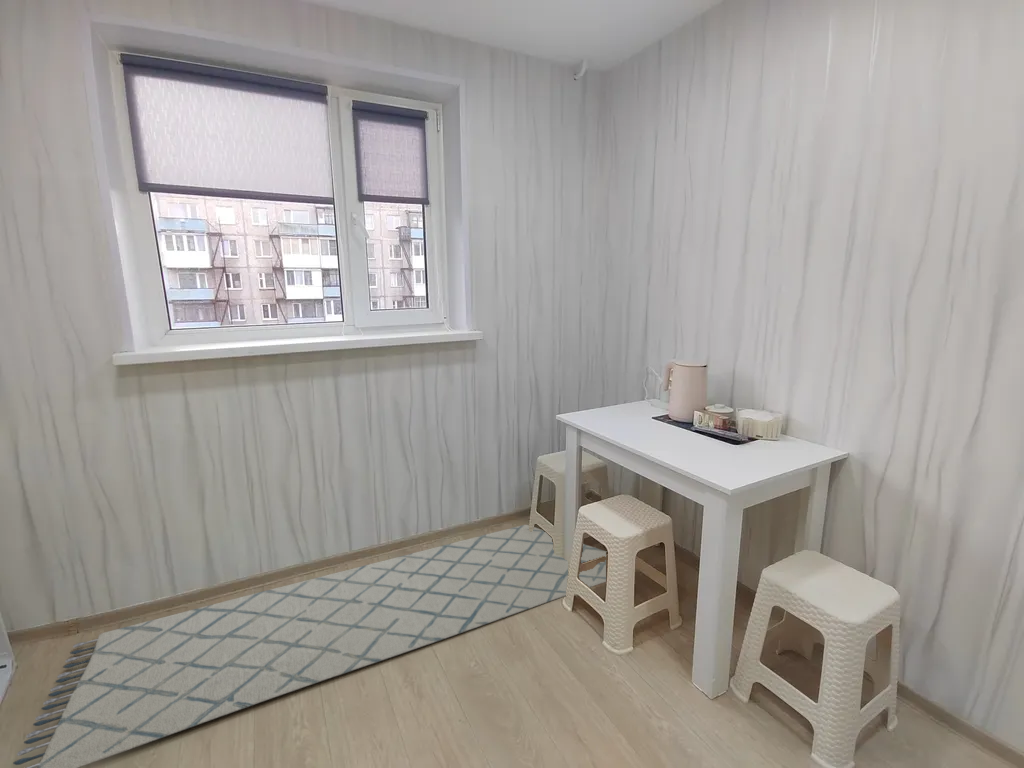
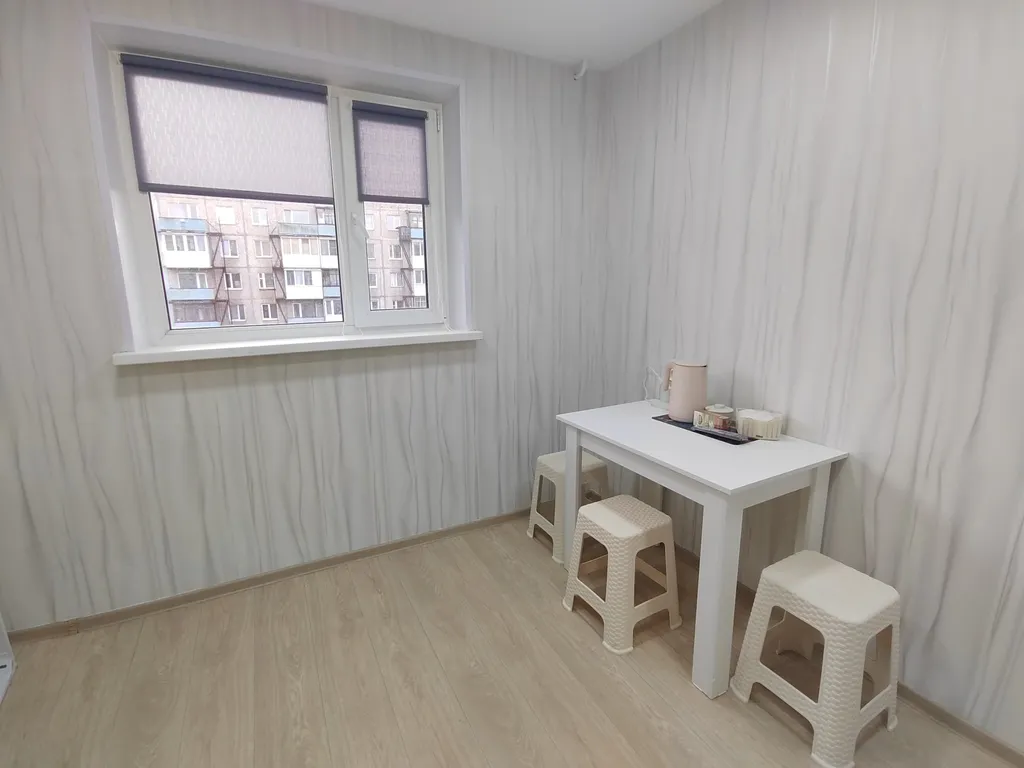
- rug [12,524,607,768]
